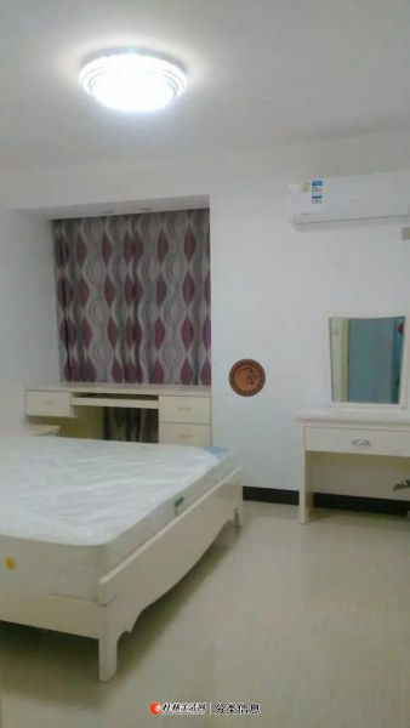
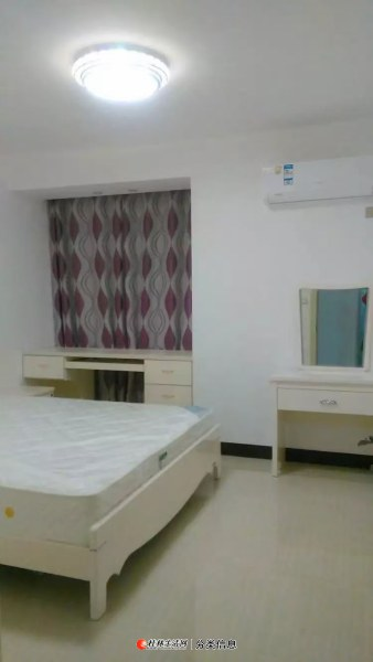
- decorative plate [228,358,267,398]
